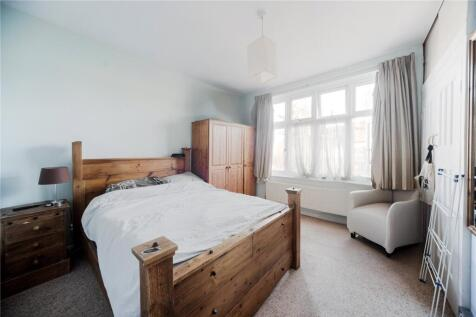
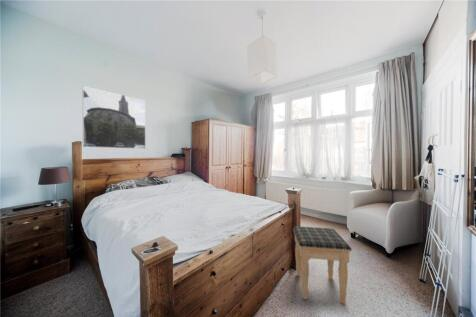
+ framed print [81,85,147,150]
+ footstool [292,225,353,305]
